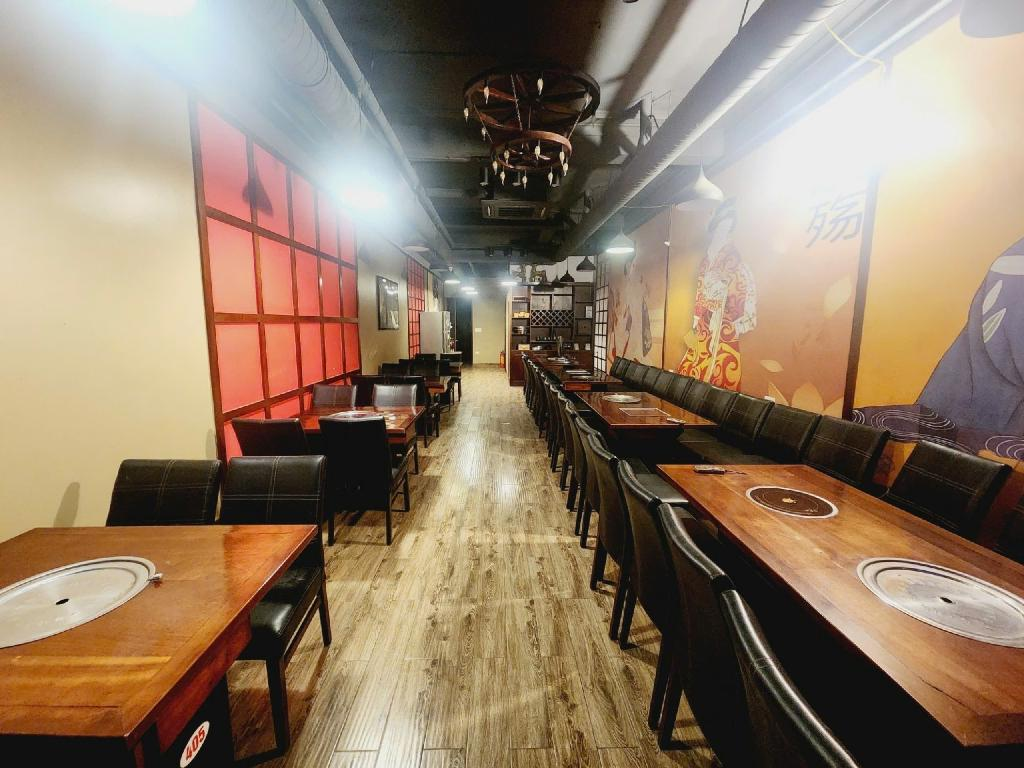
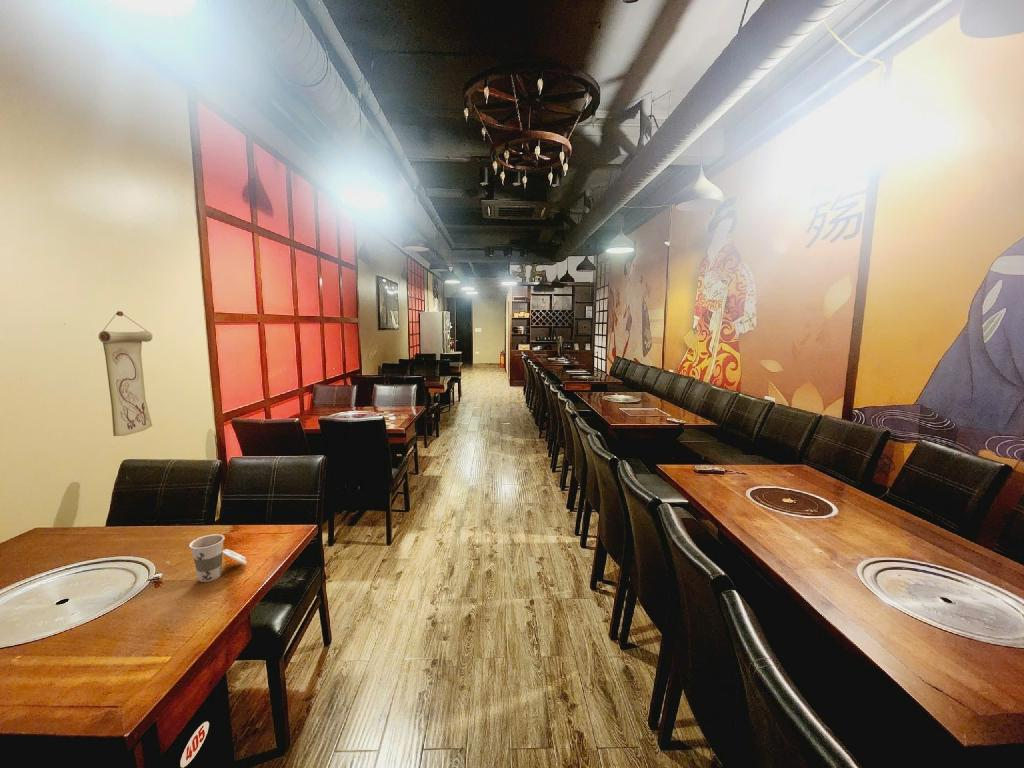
+ cup [188,533,248,583]
+ wall scroll [98,310,153,437]
